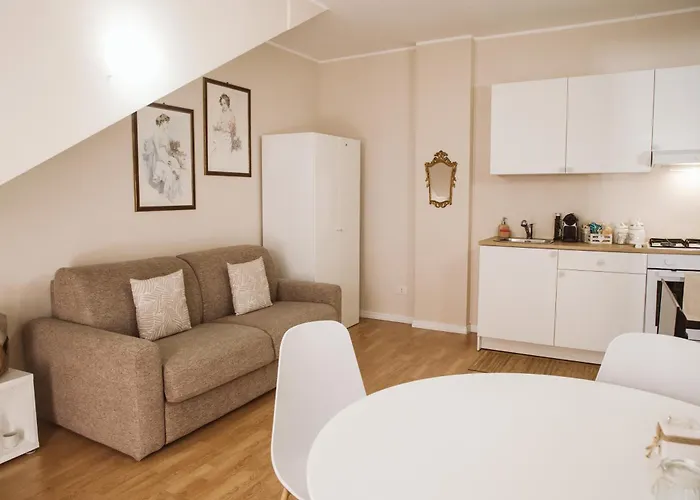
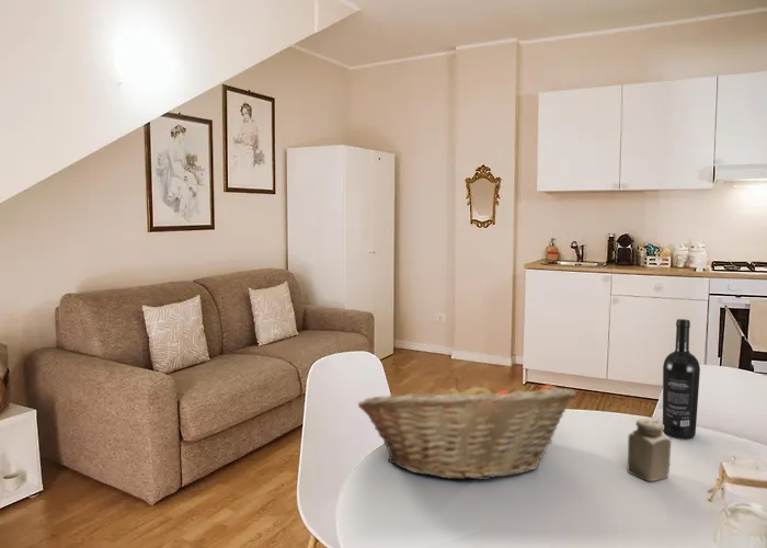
+ wine bottle [662,318,701,439]
+ salt shaker [627,418,672,482]
+ fruit basket [357,376,577,481]
